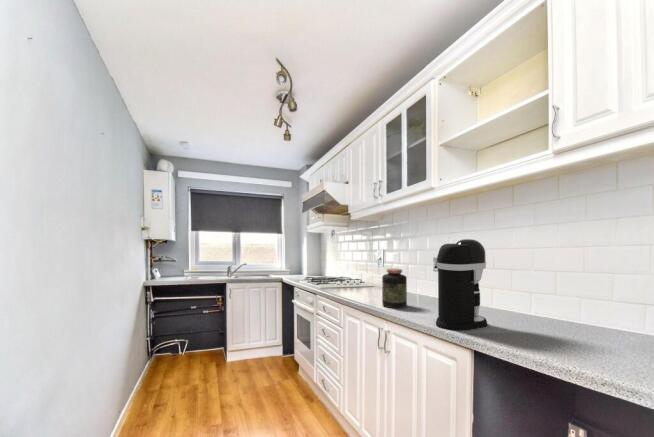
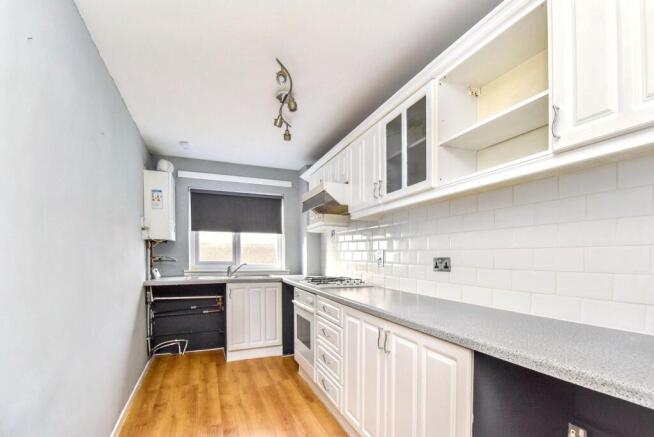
- jar [381,267,408,309]
- coffee maker [435,238,488,332]
